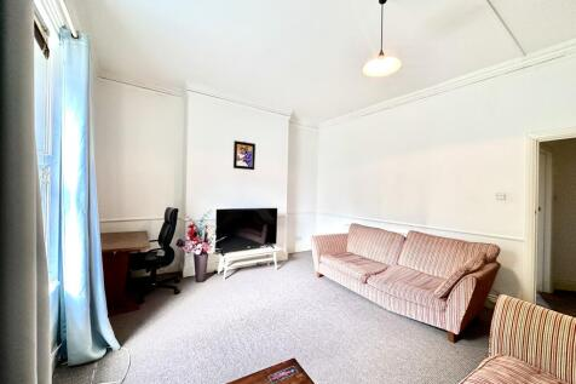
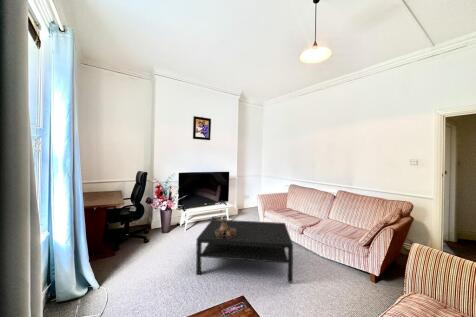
+ vessel [215,218,236,238]
+ coffee table [195,218,294,283]
